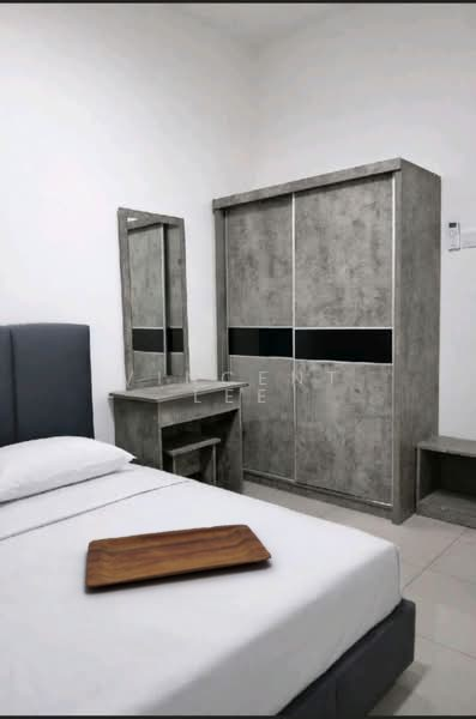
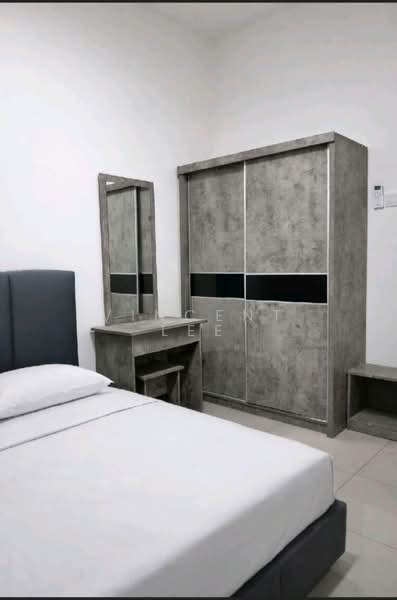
- tray [85,524,272,588]
